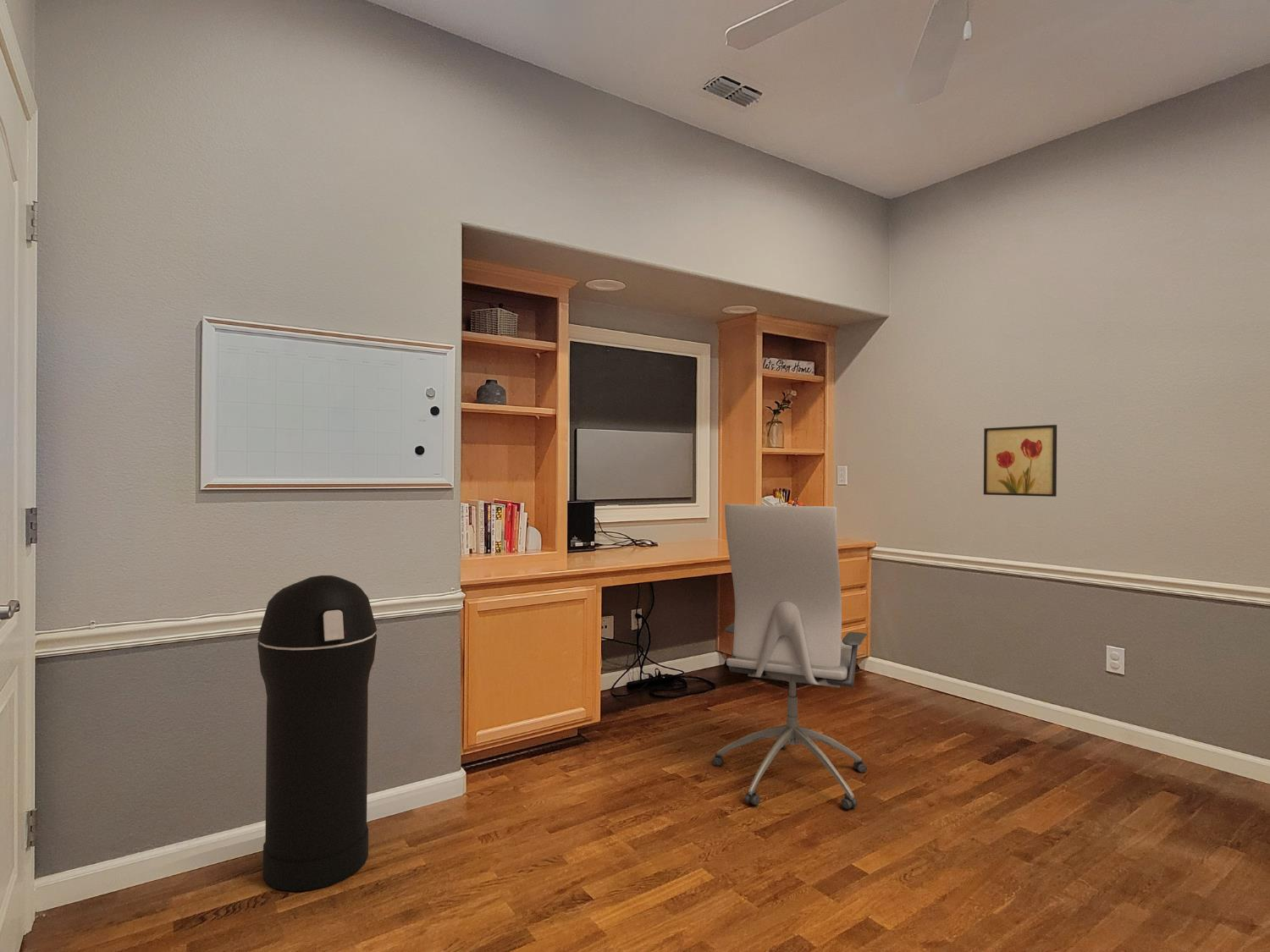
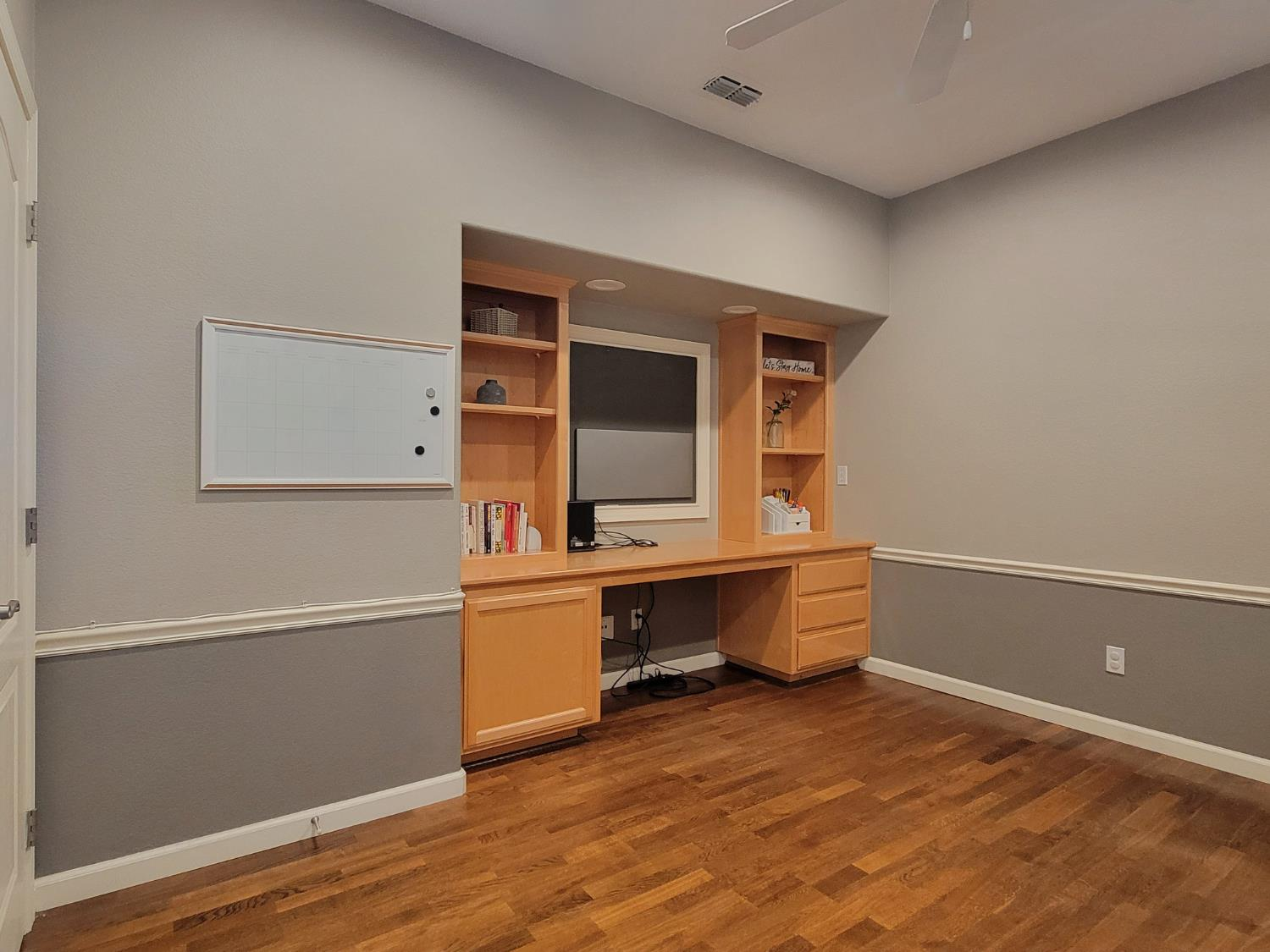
- wall art [983,424,1057,498]
- trash can [257,575,378,892]
- office chair [711,504,868,810]
